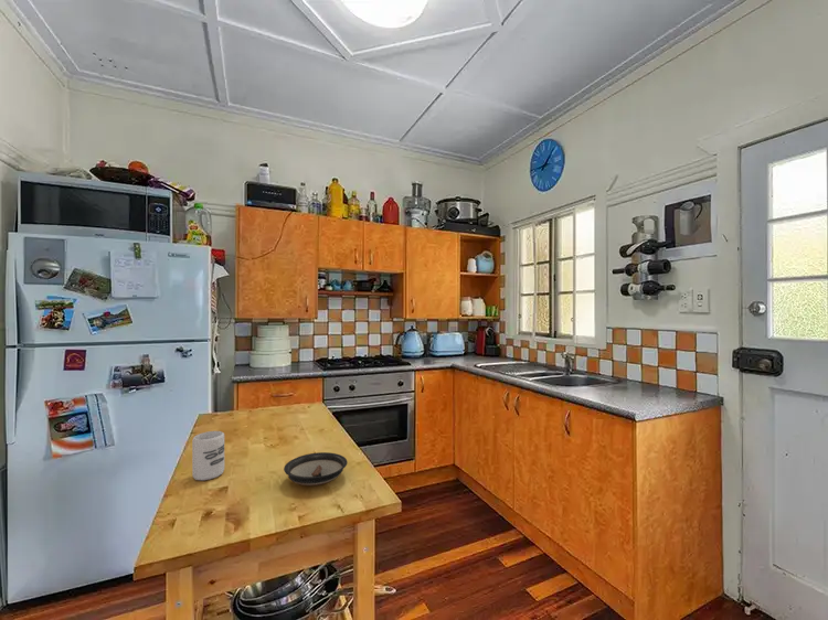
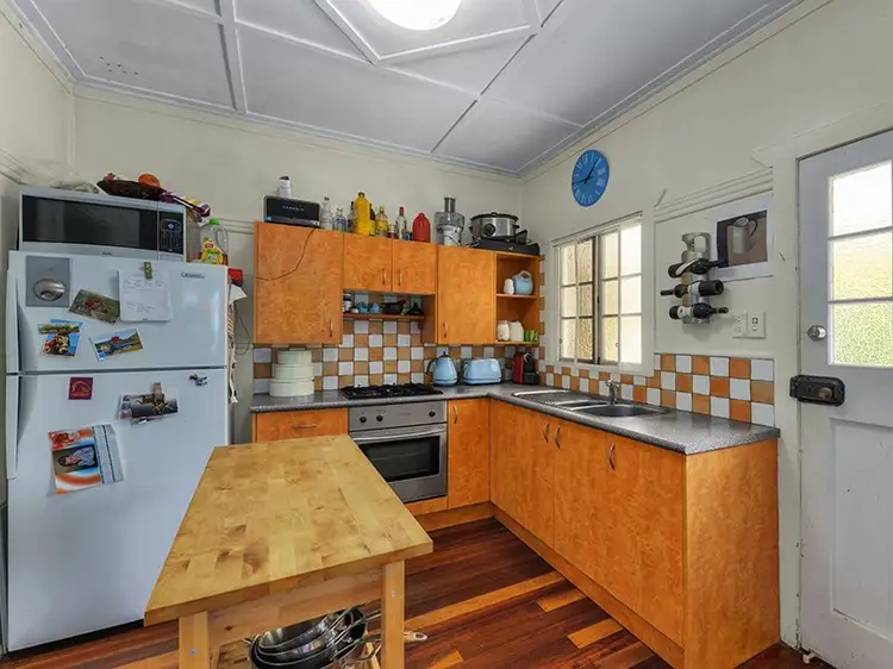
- cup [191,430,225,481]
- saucer [283,451,349,487]
